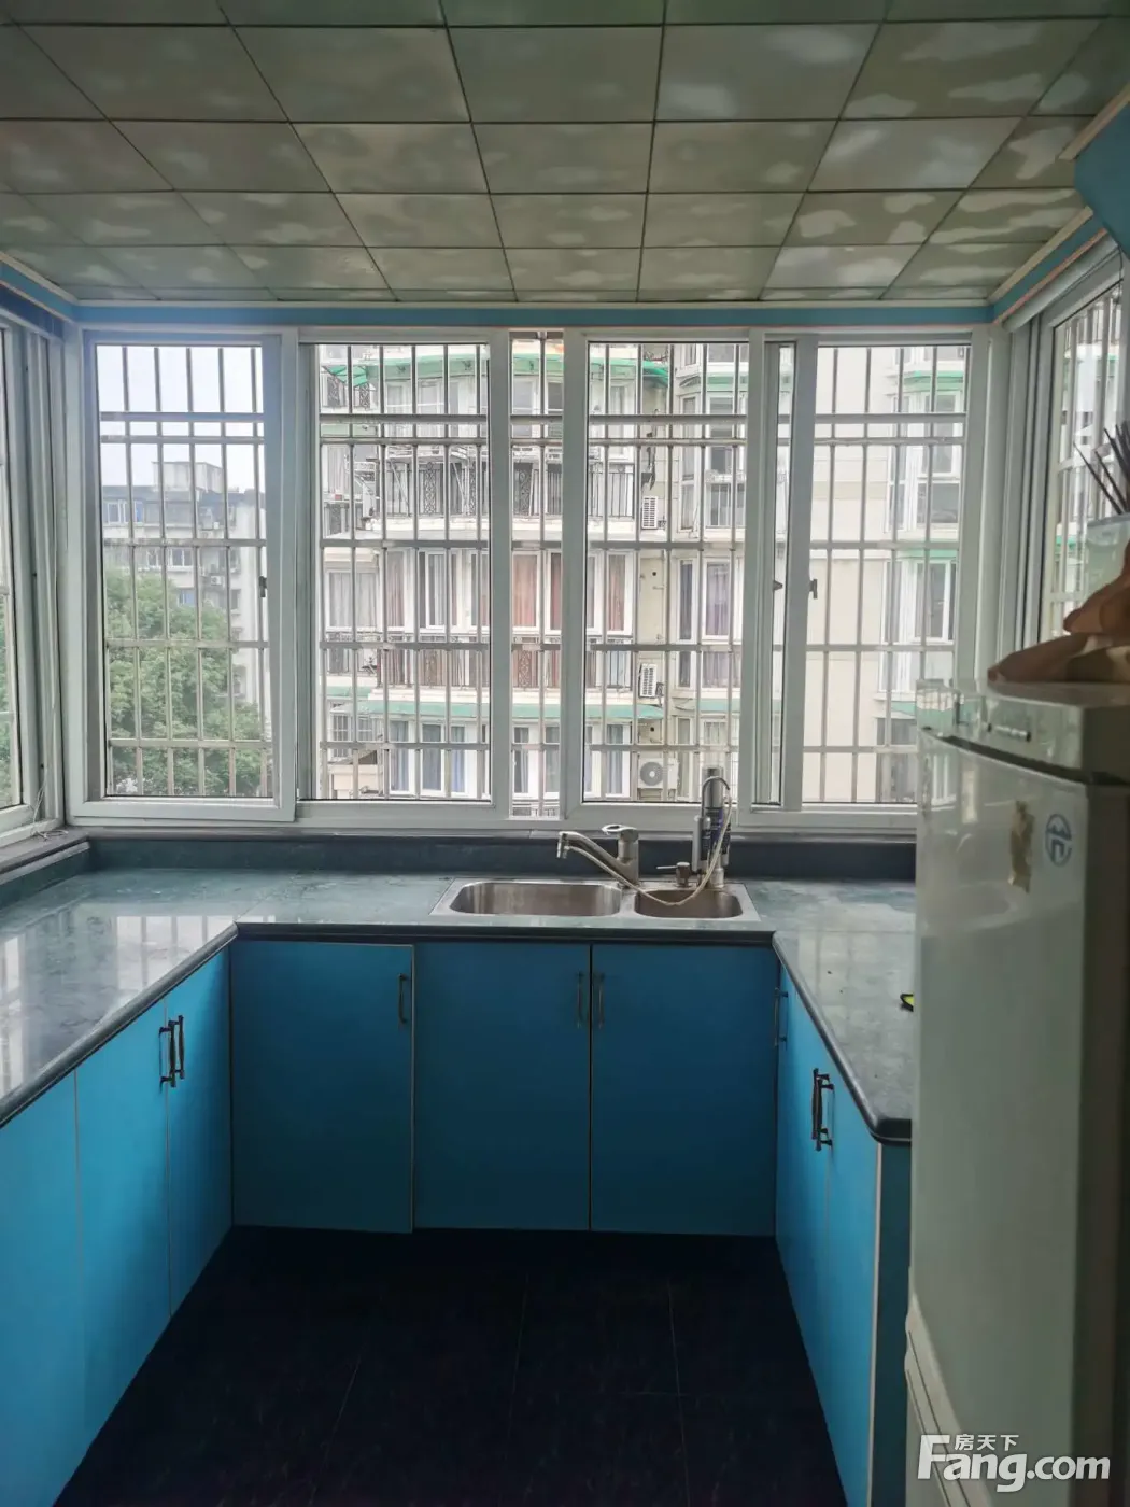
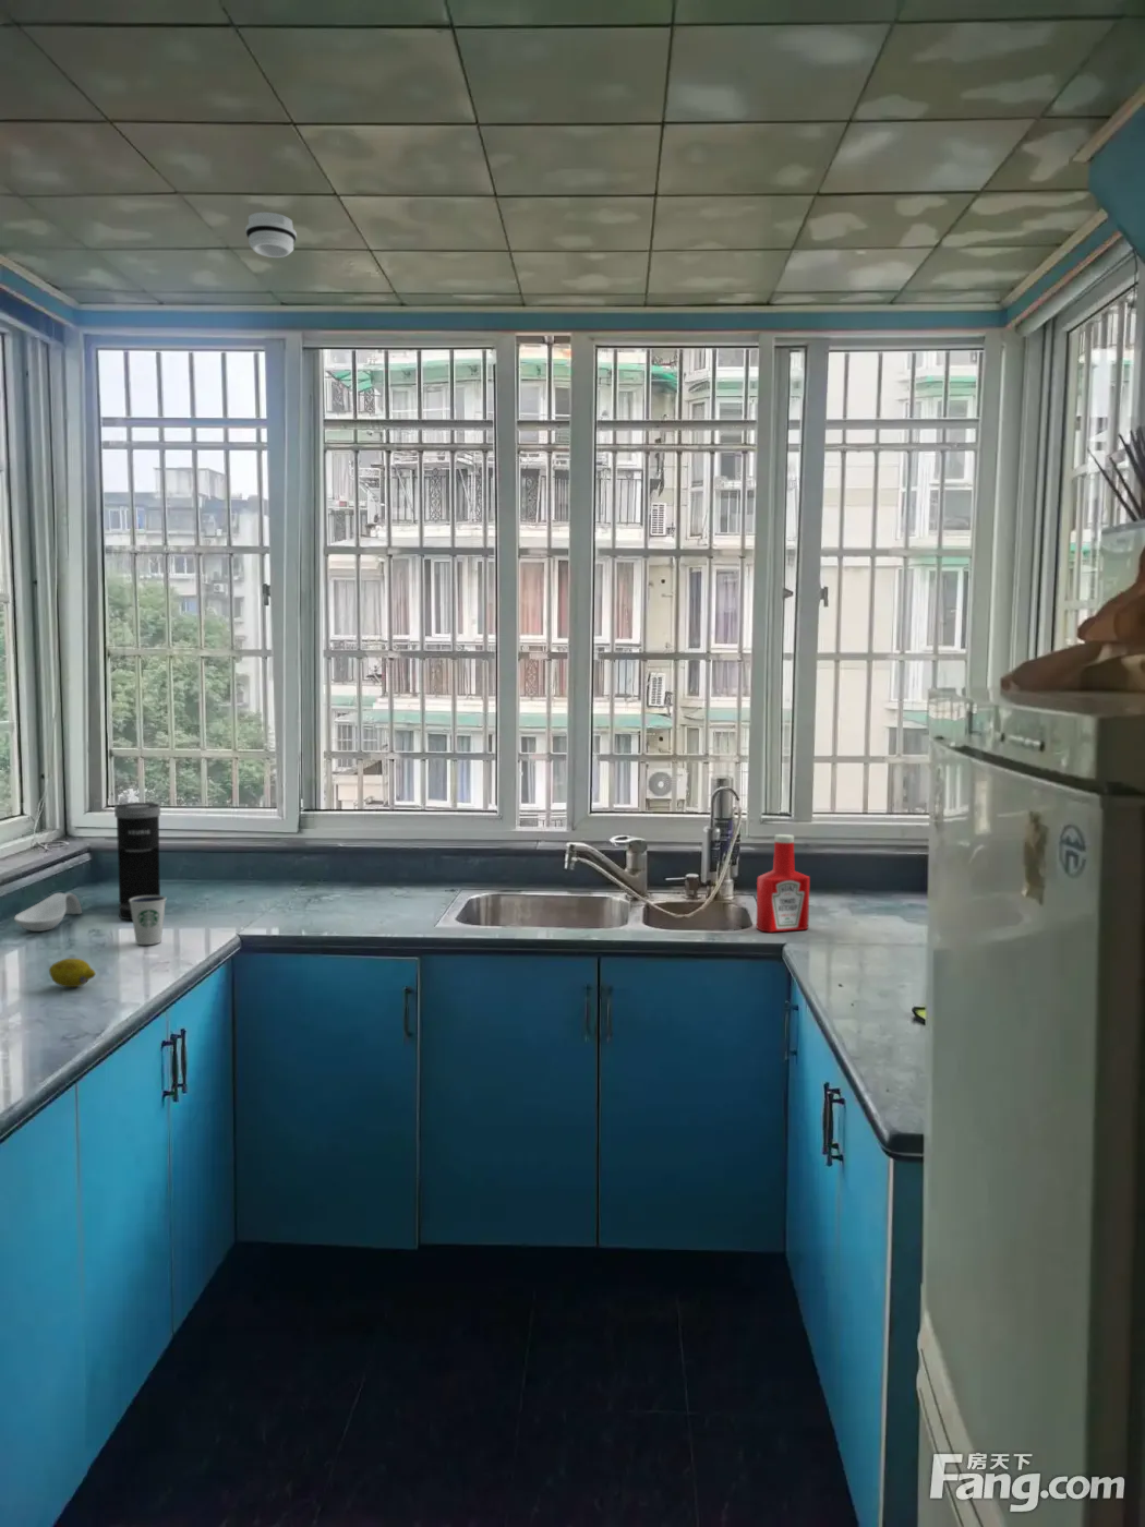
+ soap bottle [755,833,812,934]
+ dixie cup [129,895,168,945]
+ fruit [48,957,97,988]
+ spoon rest [13,892,83,933]
+ smoke detector [244,212,298,259]
+ coffee maker [113,802,161,921]
